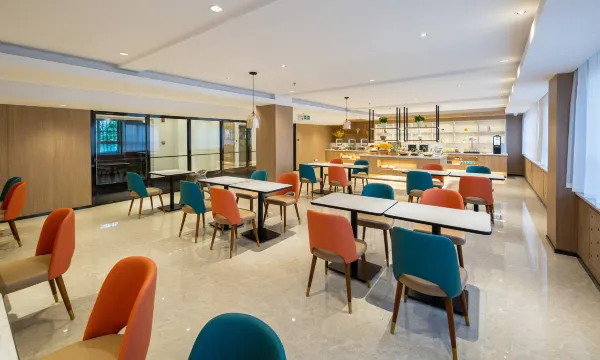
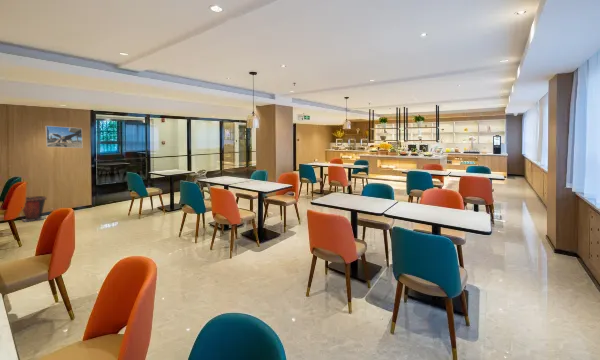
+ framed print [44,125,84,149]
+ waste bin [21,195,48,223]
